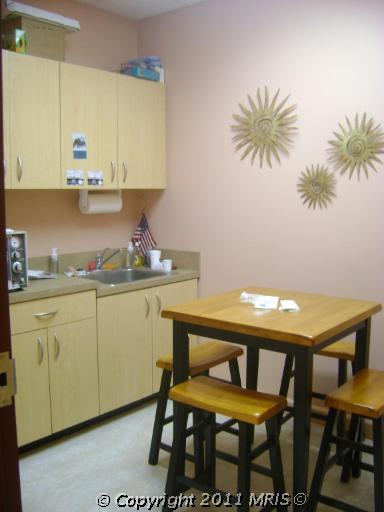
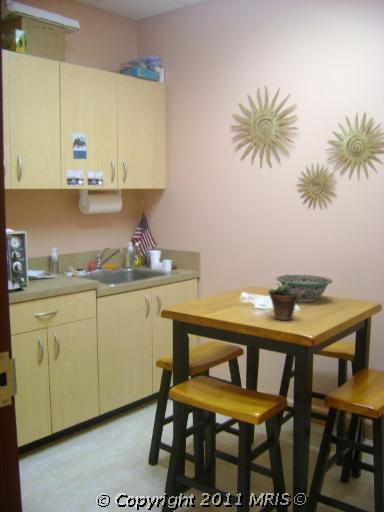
+ decorative bowl [275,274,334,303]
+ succulent plant [267,273,299,321]
